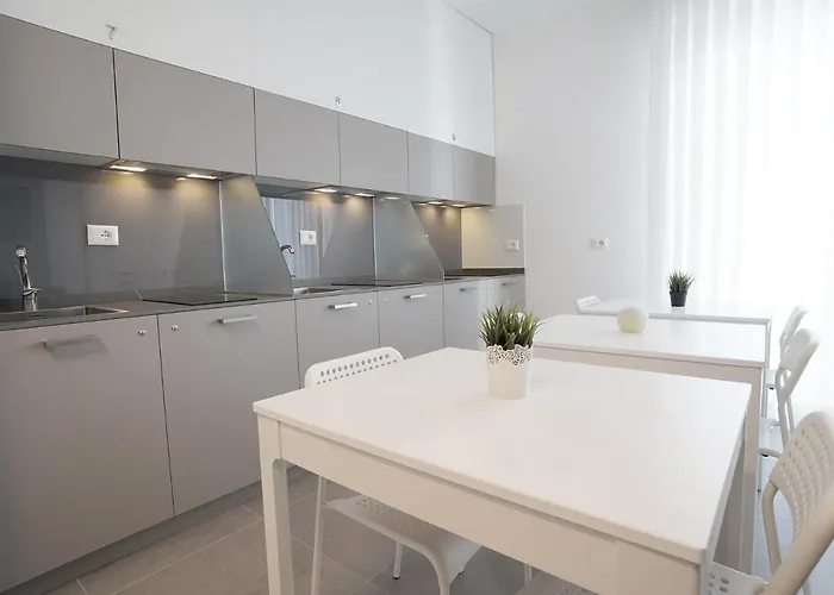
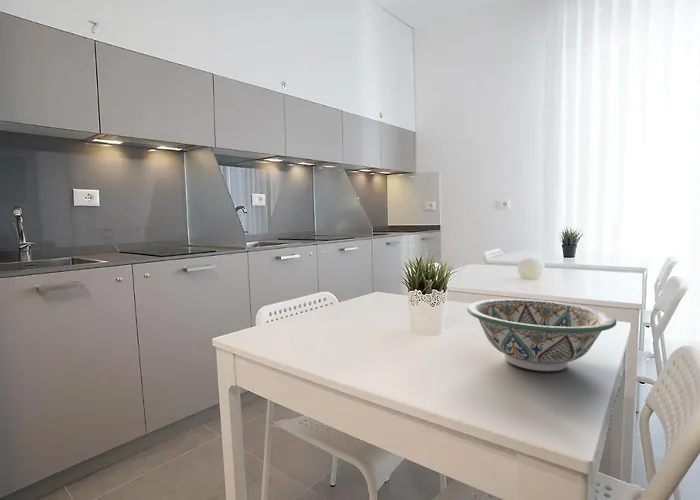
+ decorative bowl [466,298,617,372]
